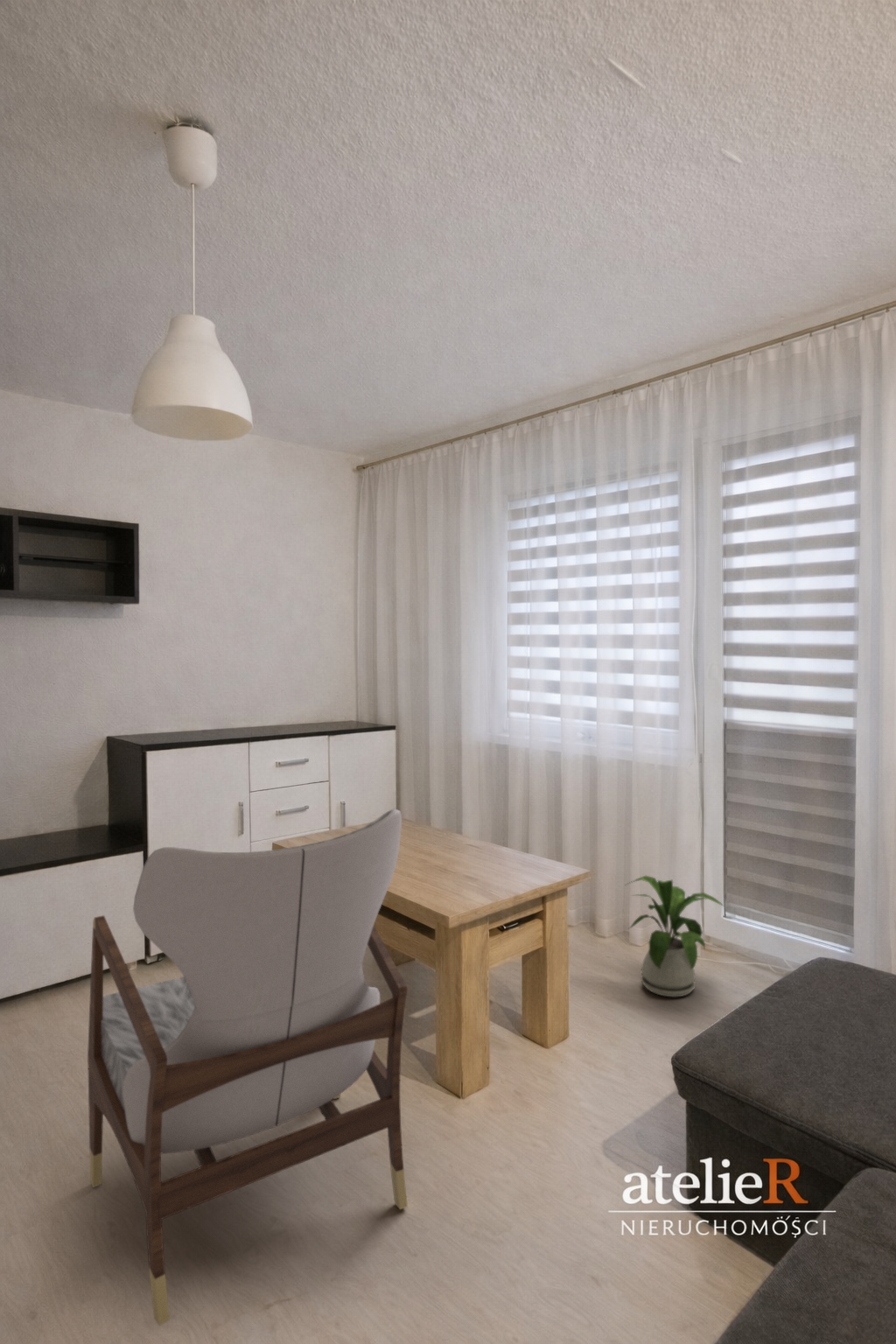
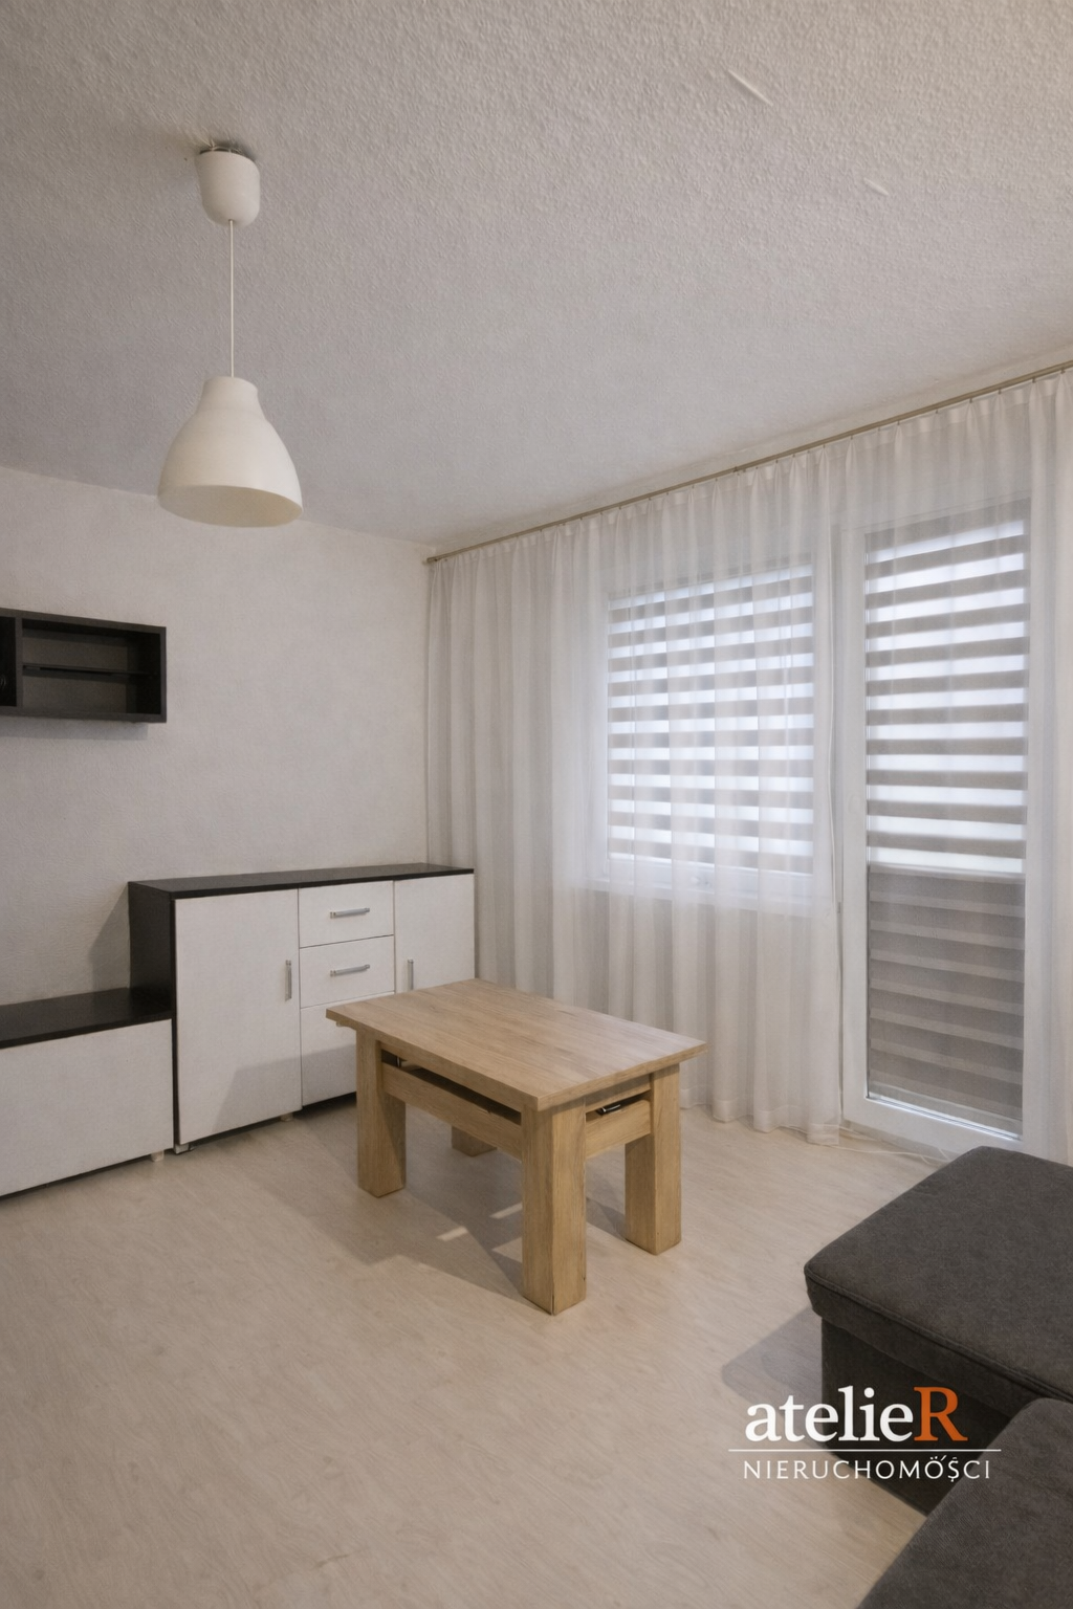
- armchair [87,809,409,1327]
- house plant [625,875,725,998]
